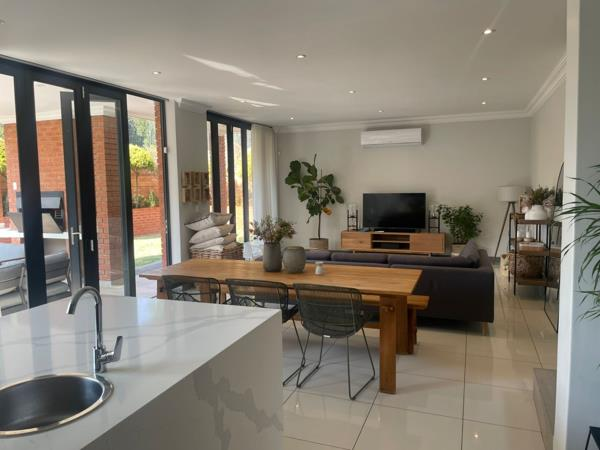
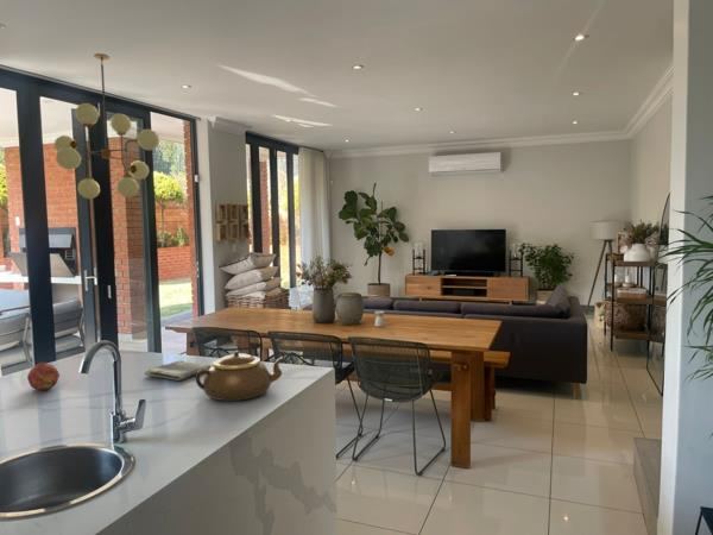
+ chandelier [53,52,160,200]
+ dish towel [144,359,213,382]
+ teapot [194,351,284,402]
+ fruit [26,361,61,391]
